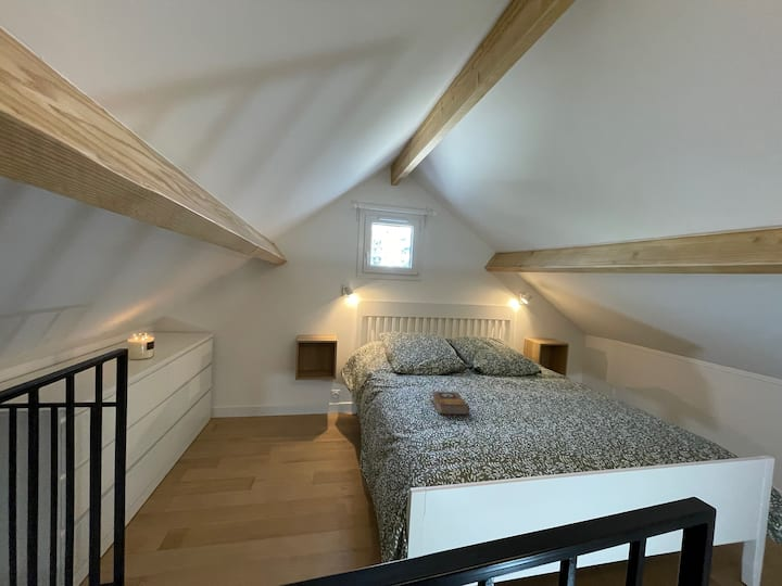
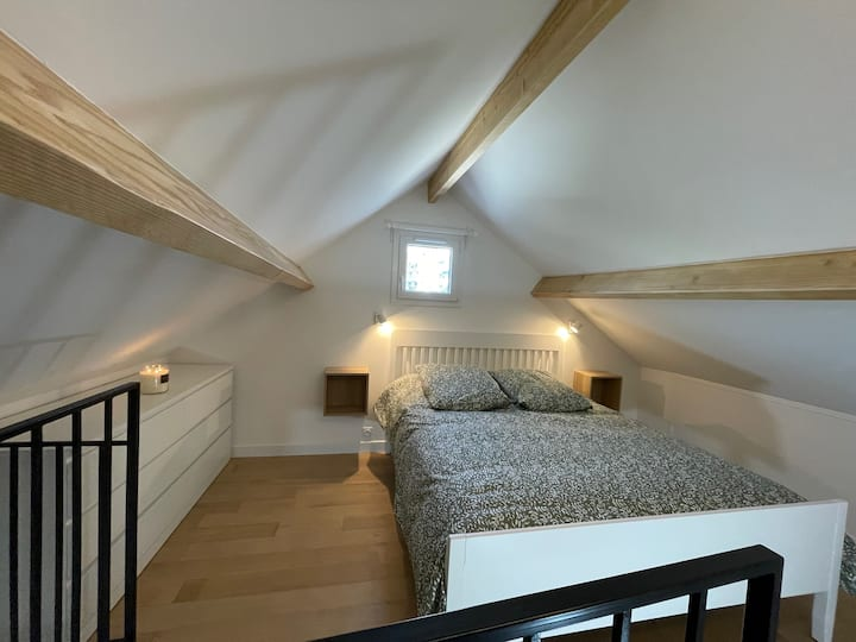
- book [430,391,471,416]
